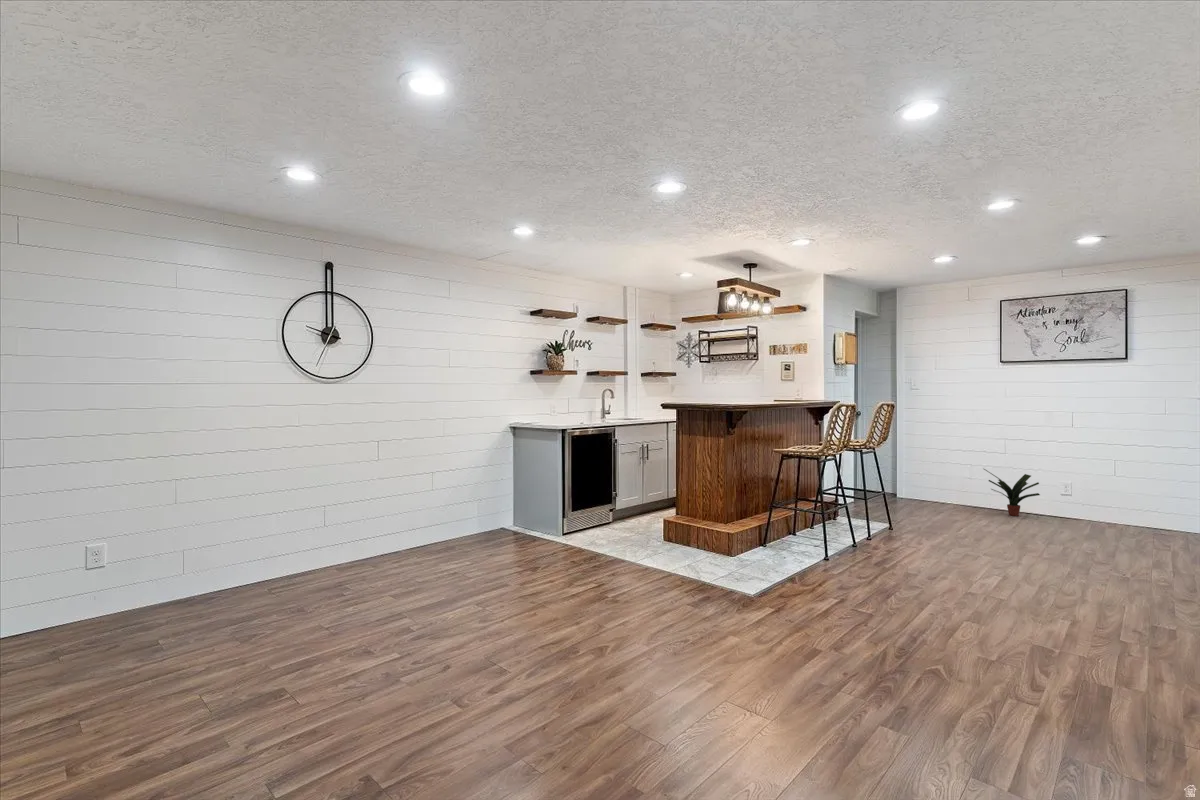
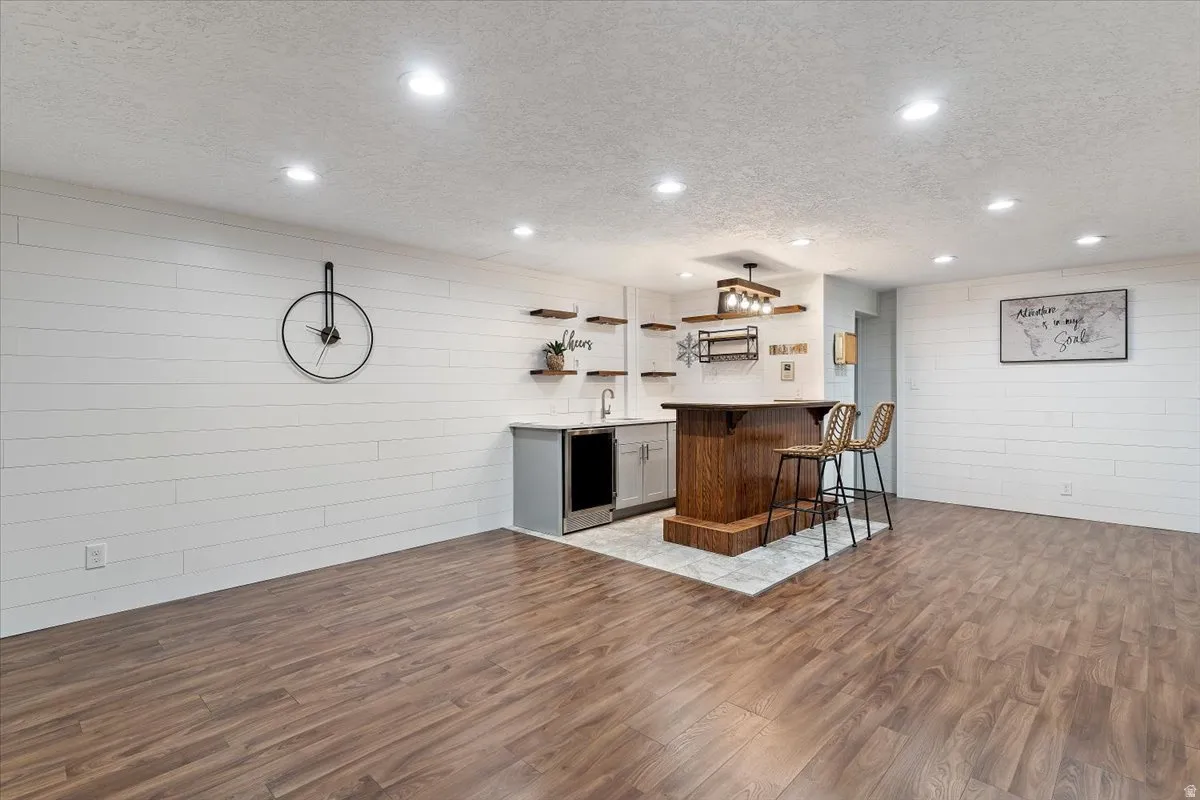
- potted plant [983,468,1041,517]
